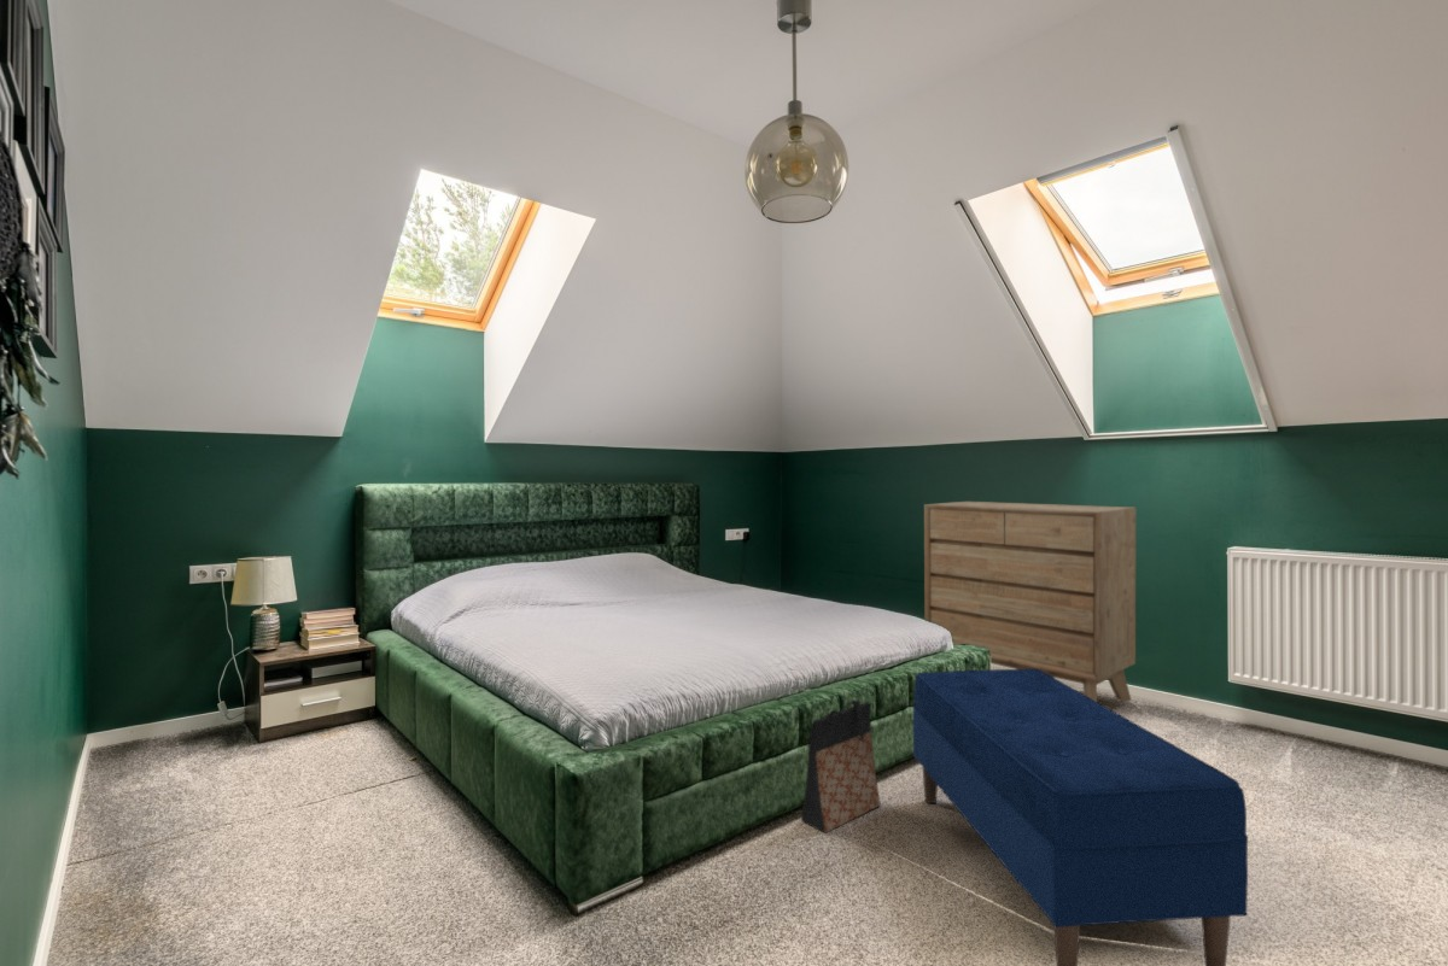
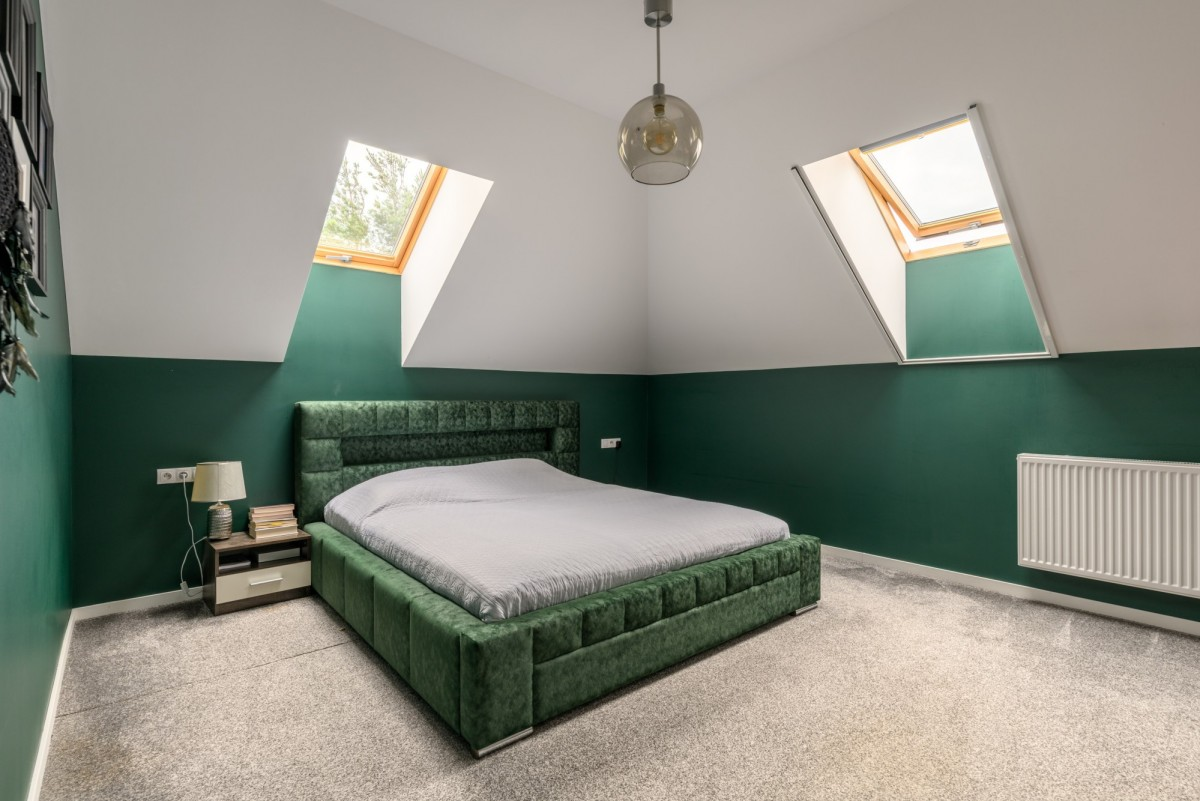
- bag [800,698,882,835]
- bench [912,668,1249,966]
- dresser [923,500,1137,702]
